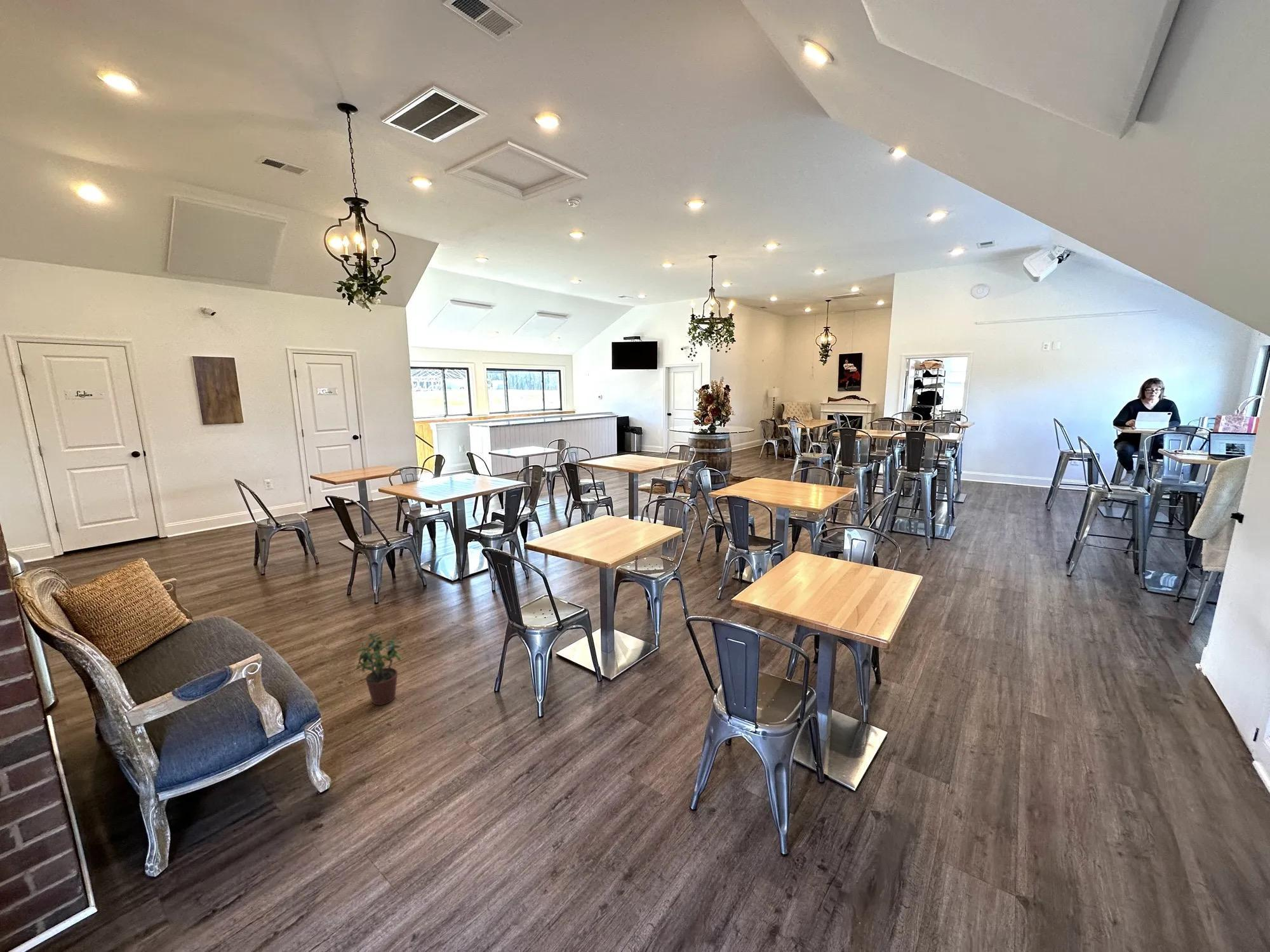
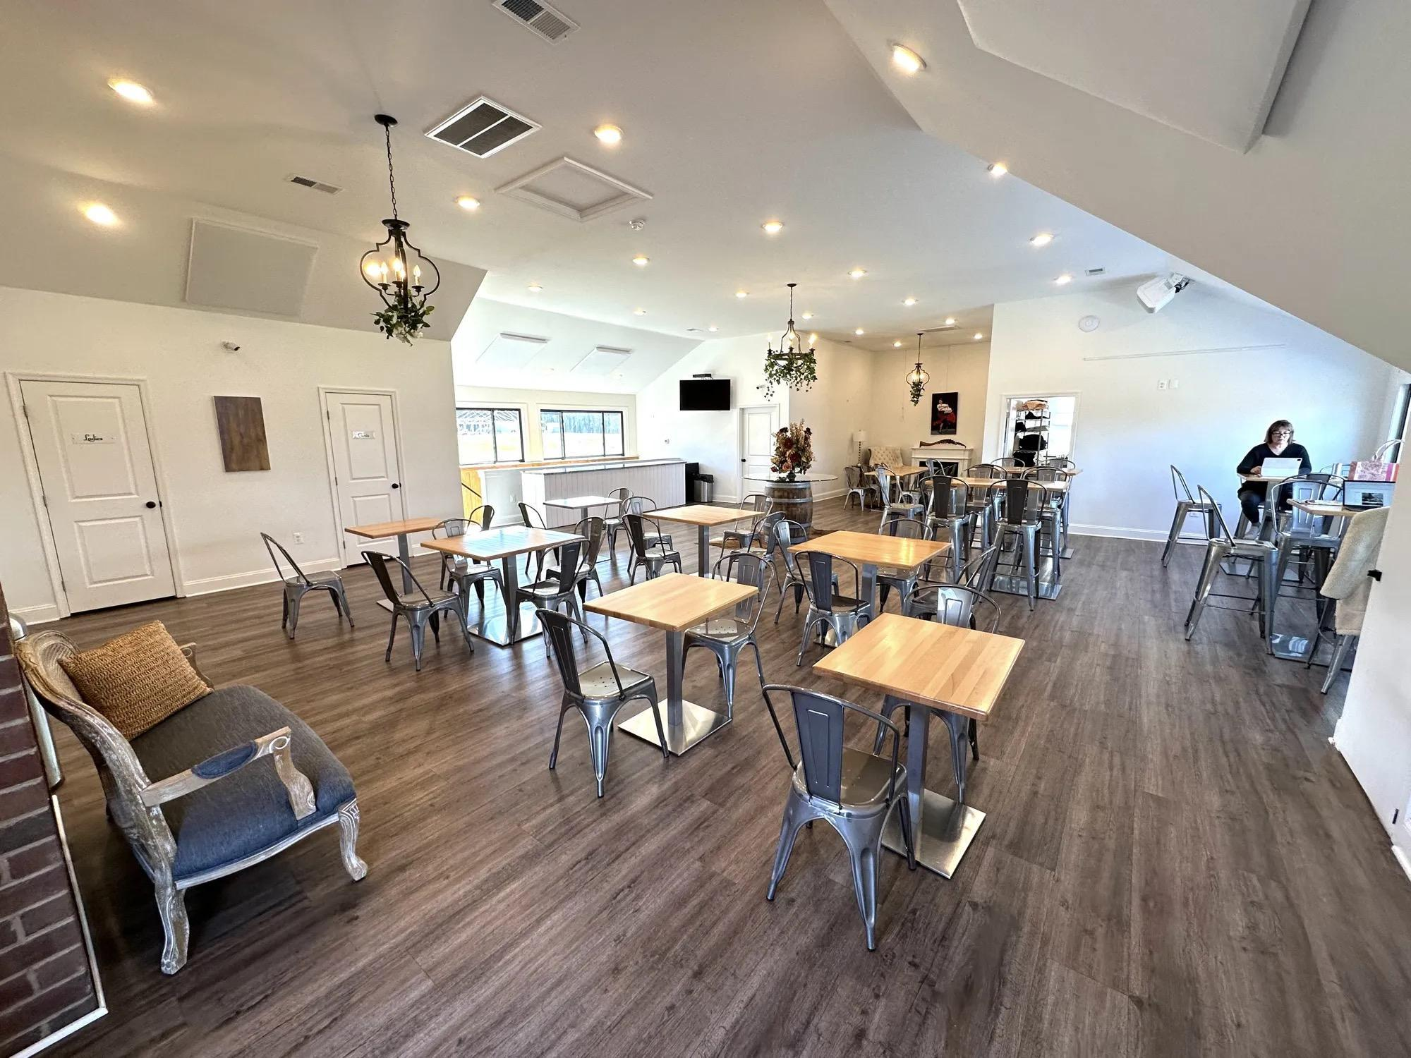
- potted plant [356,631,402,706]
